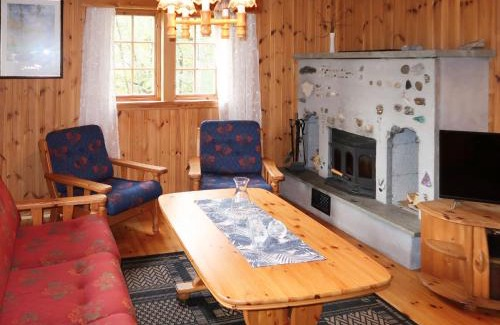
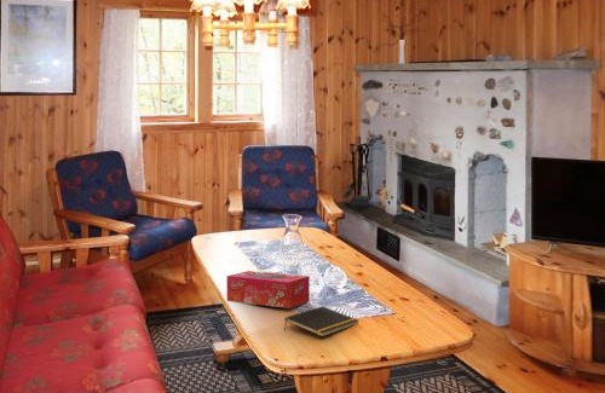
+ tissue box [225,270,311,310]
+ notepad [283,305,359,337]
